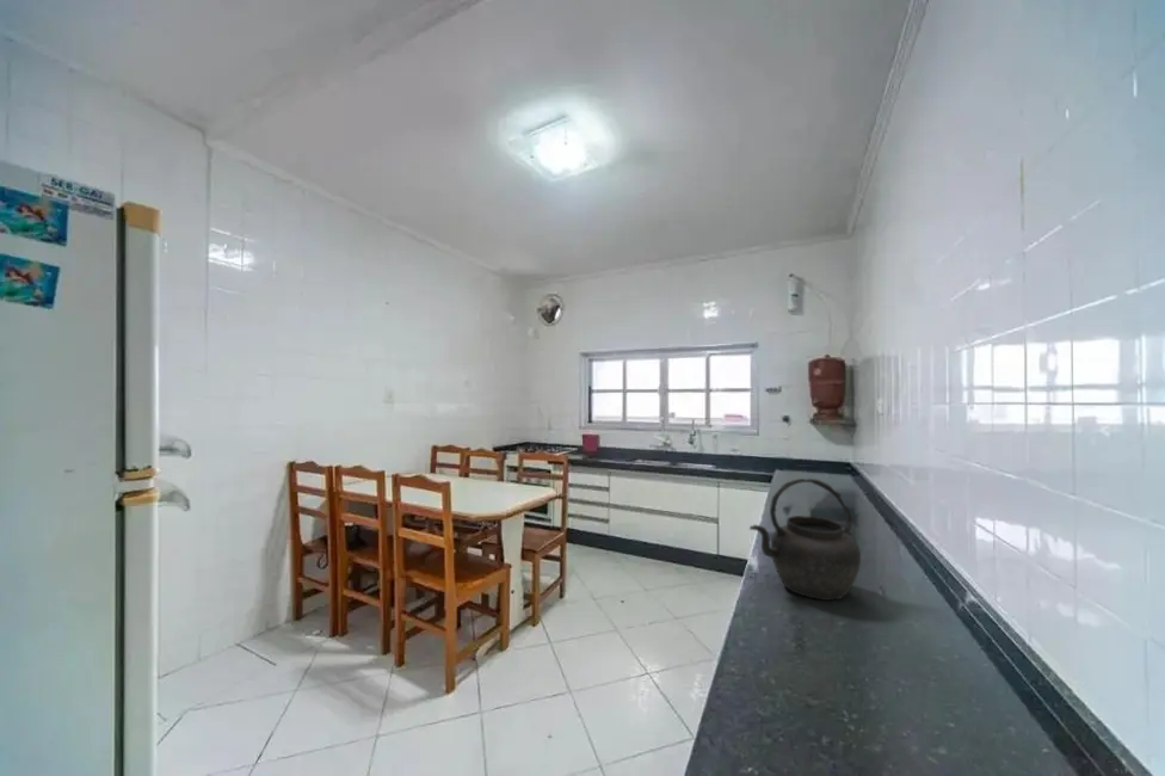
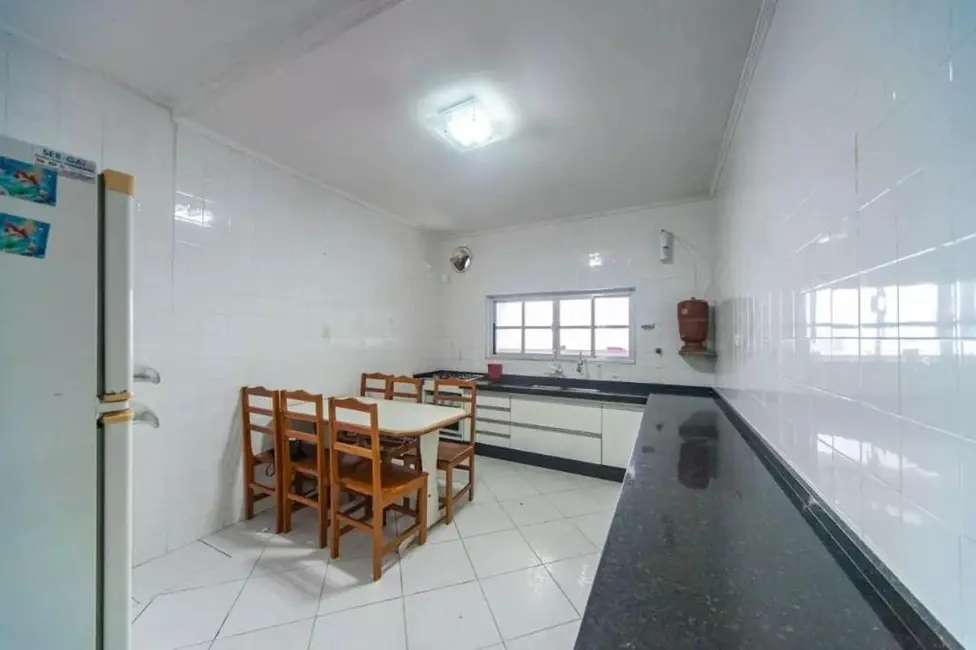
- kettle [748,478,862,602]
